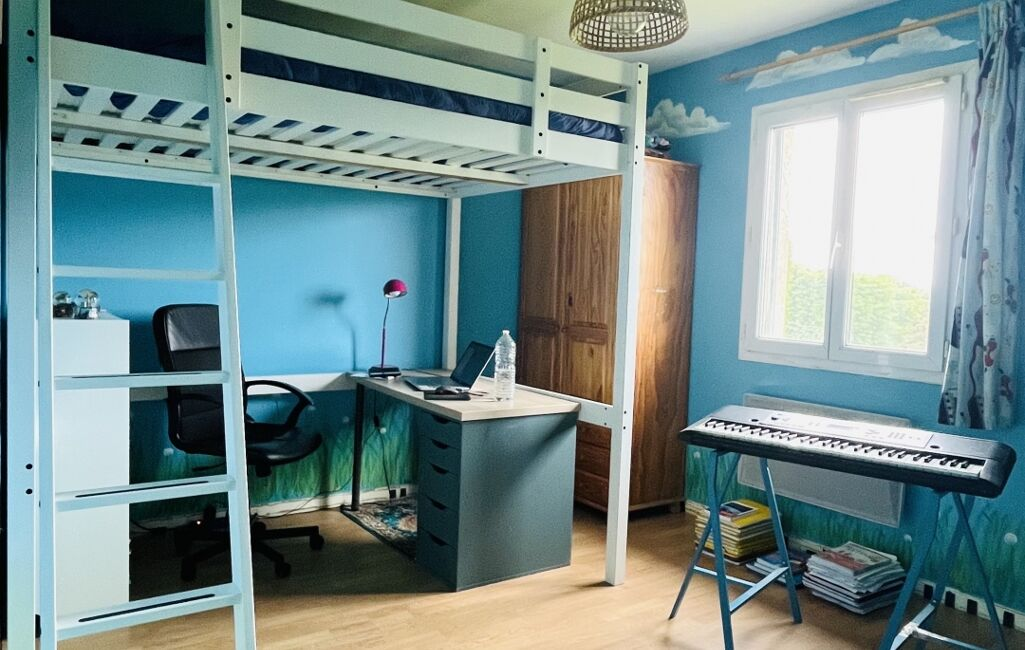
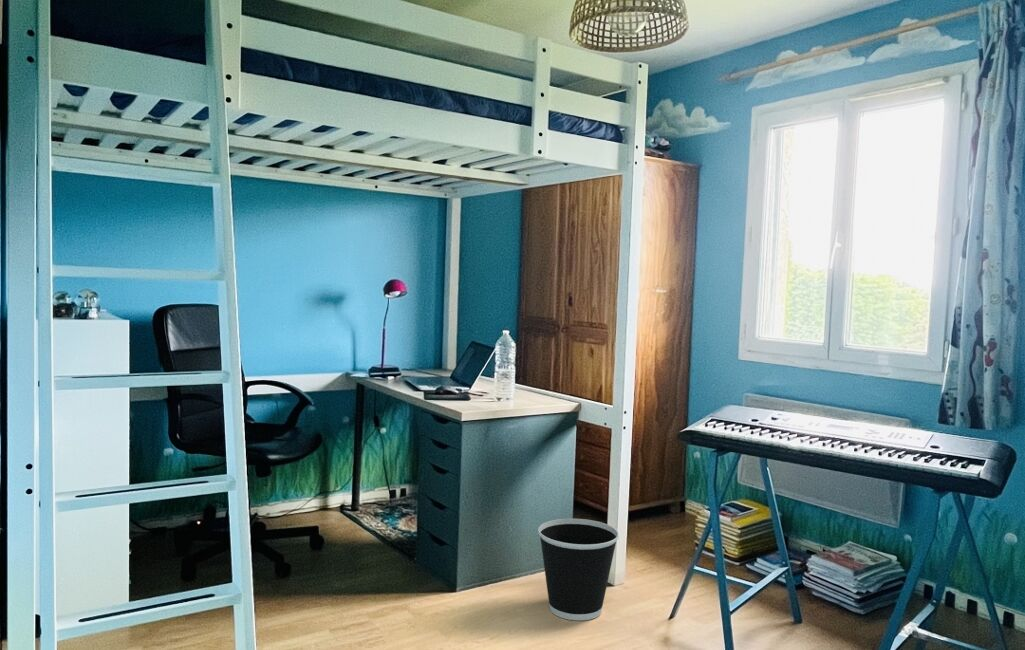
+ wastebasket [537,518,620,621]
